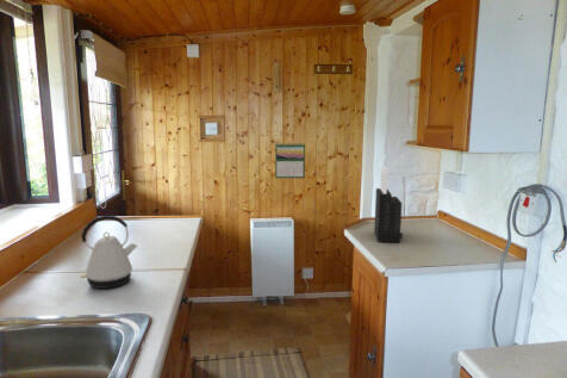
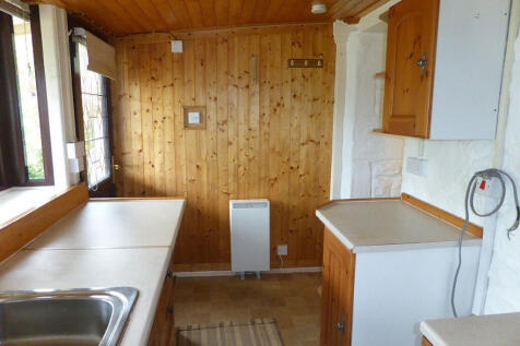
- calendar [274,141,306,179]
- kettle [80,215,138,290]
- knife block [373,165,404,243]
